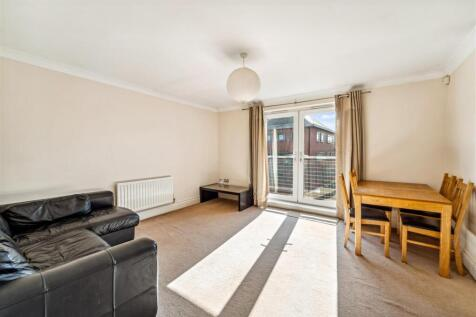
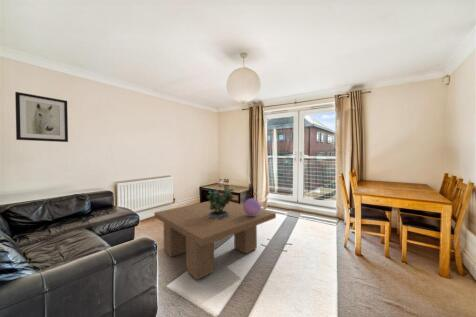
+ coffee table [153,200,277,281]
+ potted plant [206,185,235,220]
+ wall art [14,91,69,143]
+ decorative sphere [243,197,262,216]
